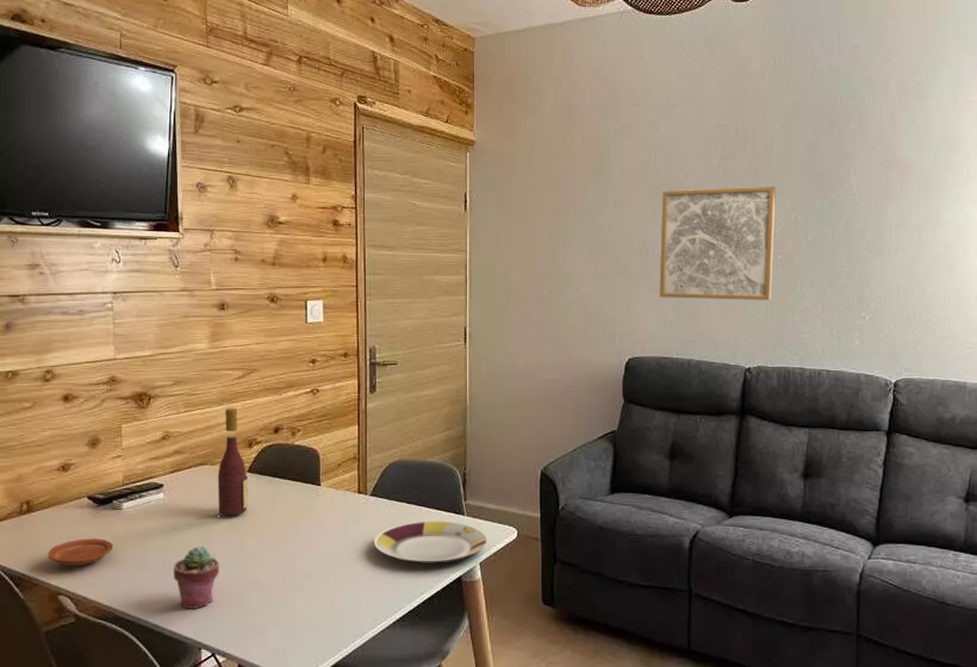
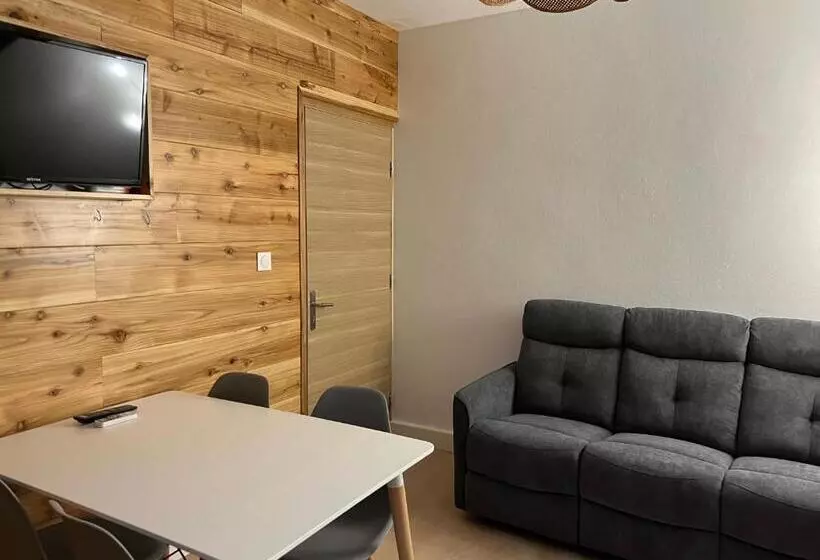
- potted succulent [173,546,220,610]
- wine bottle [217,407,249,516]
- plate [373,520,487,566]
- wall art [659,186,777,301]
- plate [48,537,114,567]
